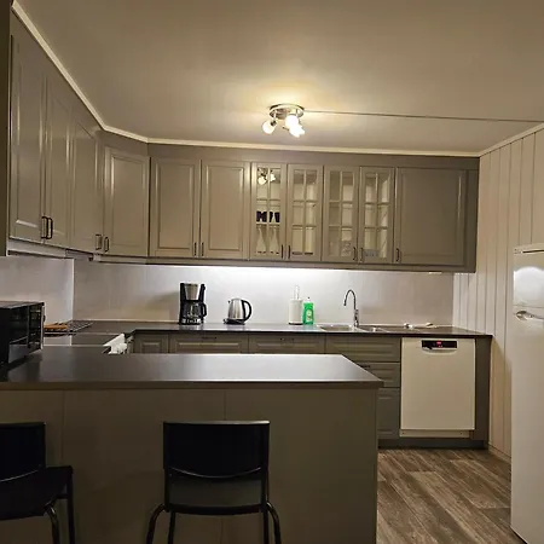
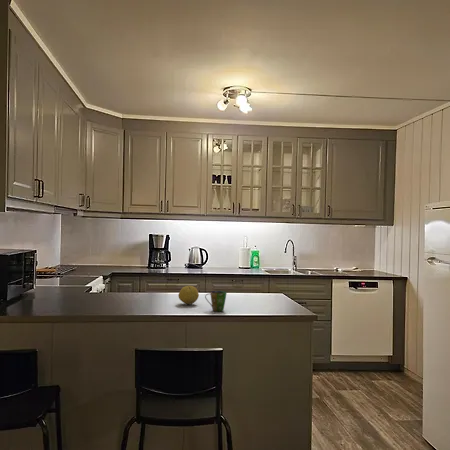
+ cup [204,290,228,312]
+ fruit [177,285,200,305]
